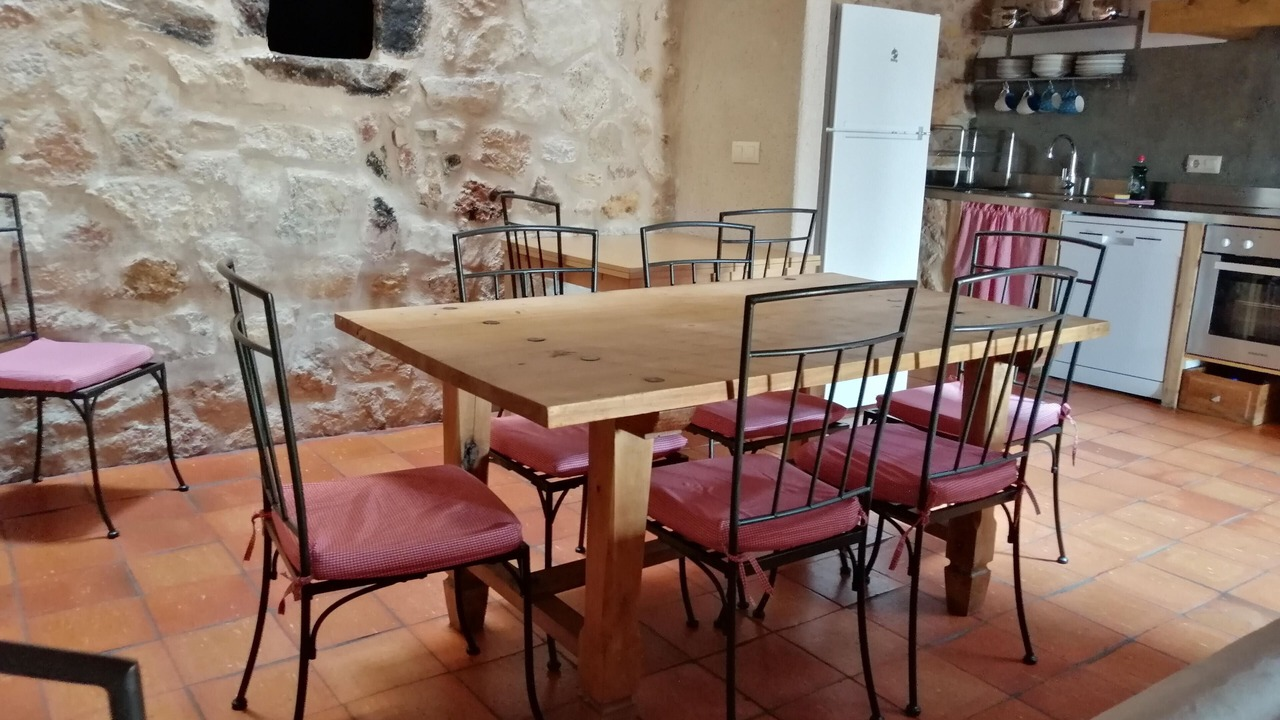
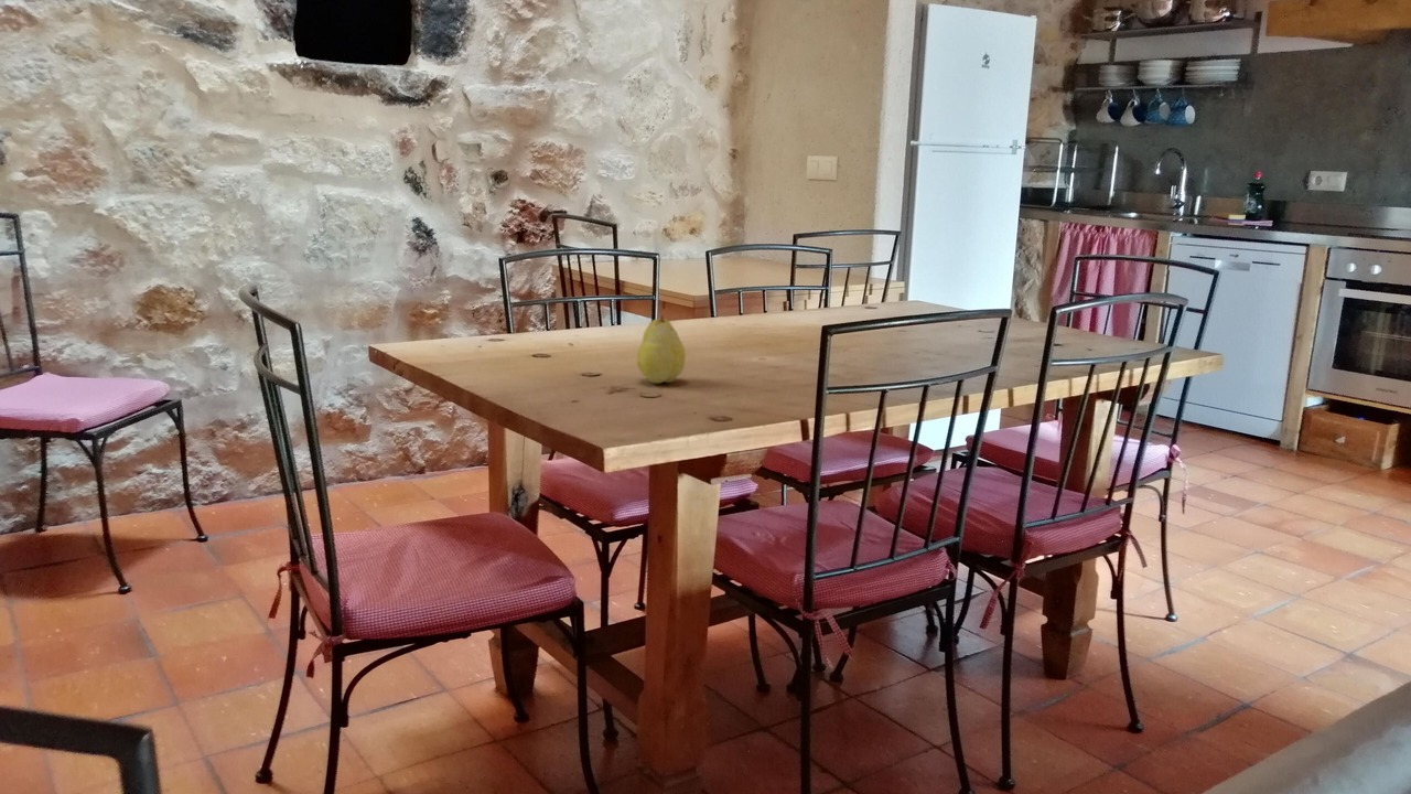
+ fruit [636,313,687,385]
